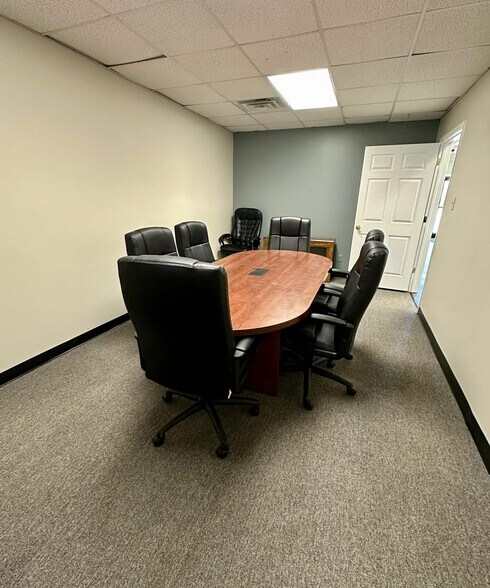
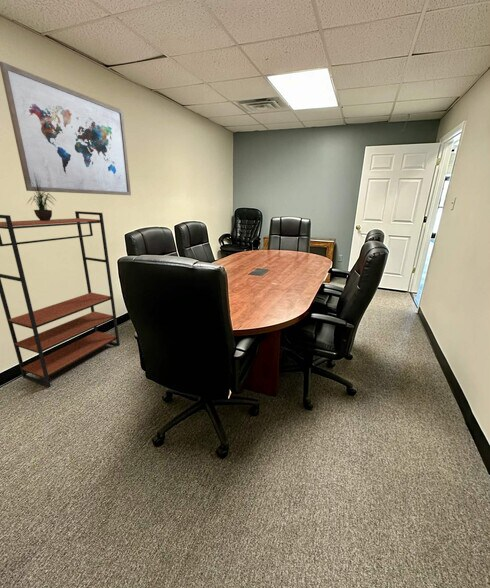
+ bookshelf [0,210,121,388]
+ wall art [0,60,132,196]
+ potted plant [26,175,58,221]
